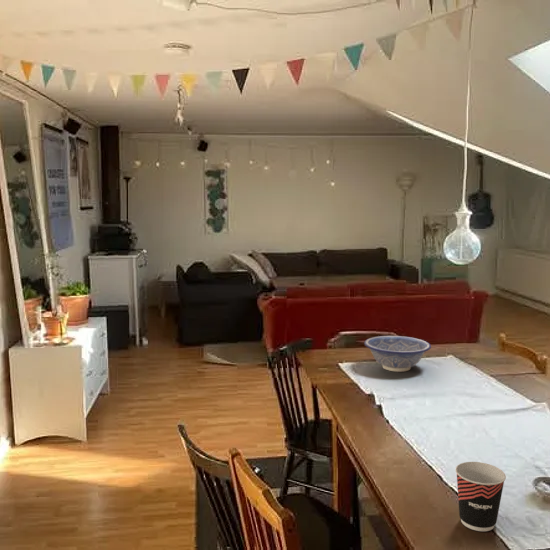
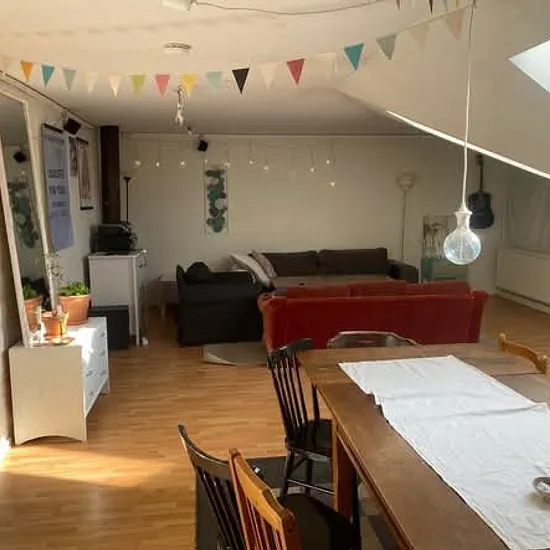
- decorative bowl [363,335,432,373]
- cup [454,461,507,532]
